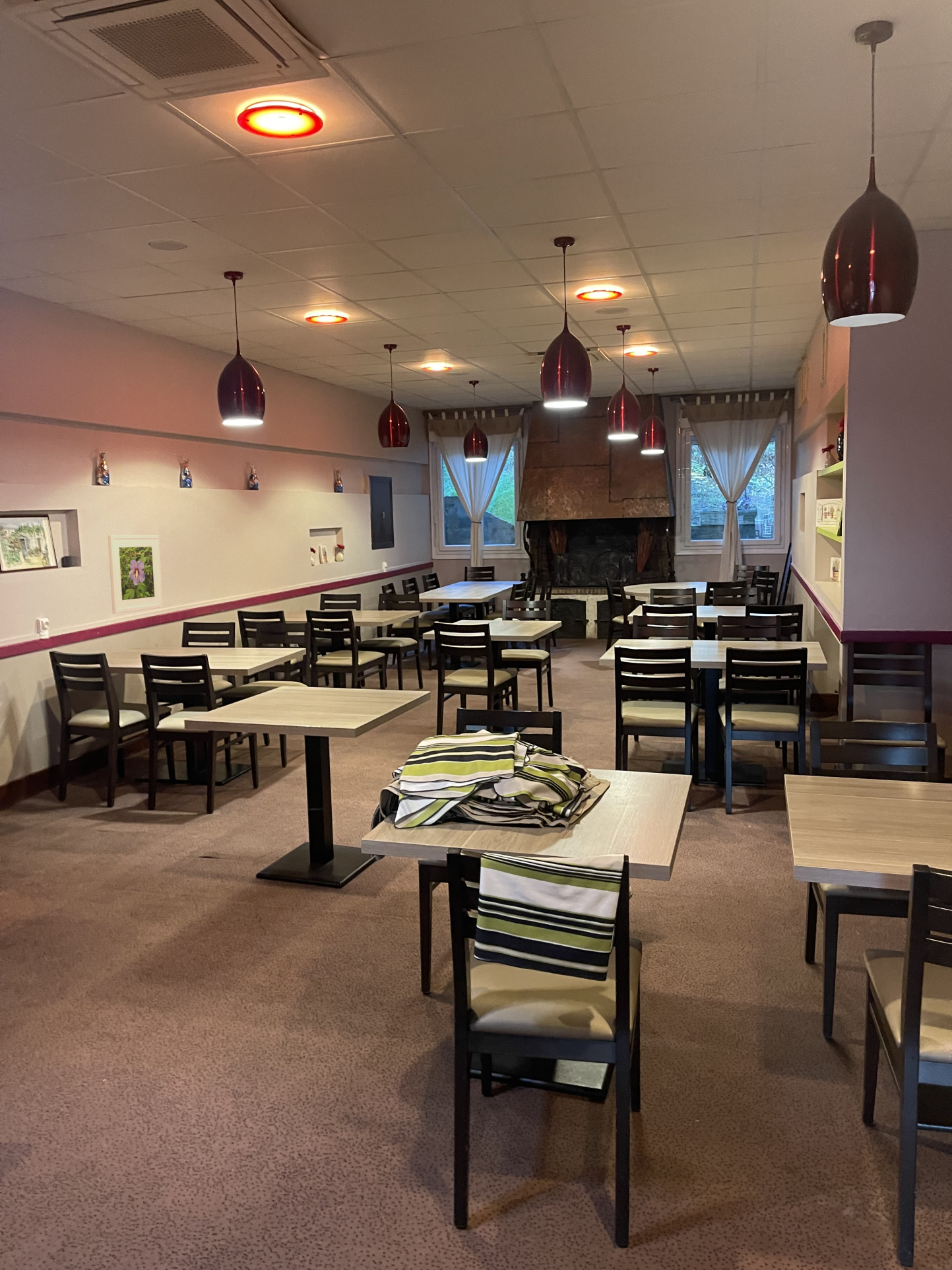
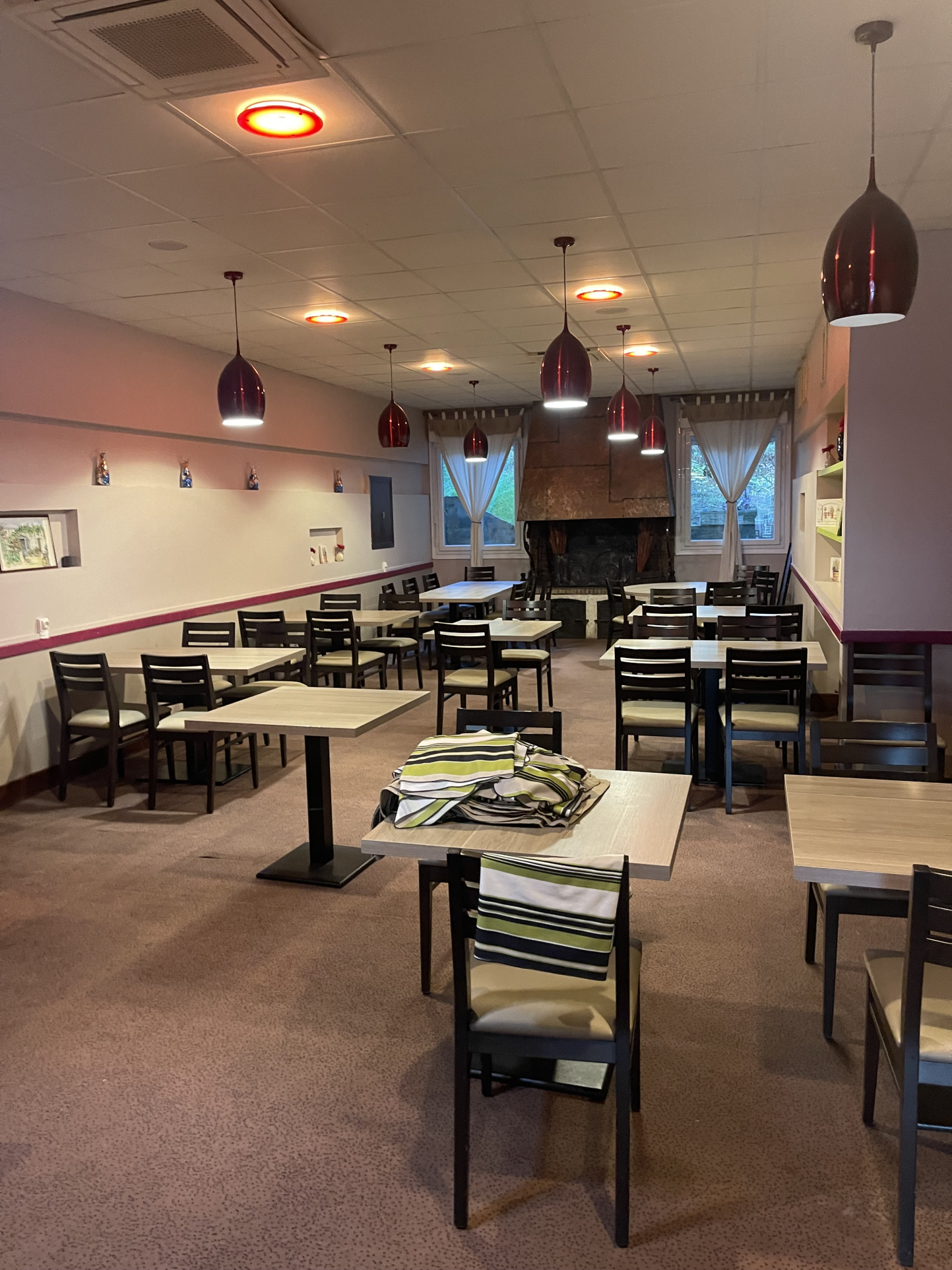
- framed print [108,535,164,614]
